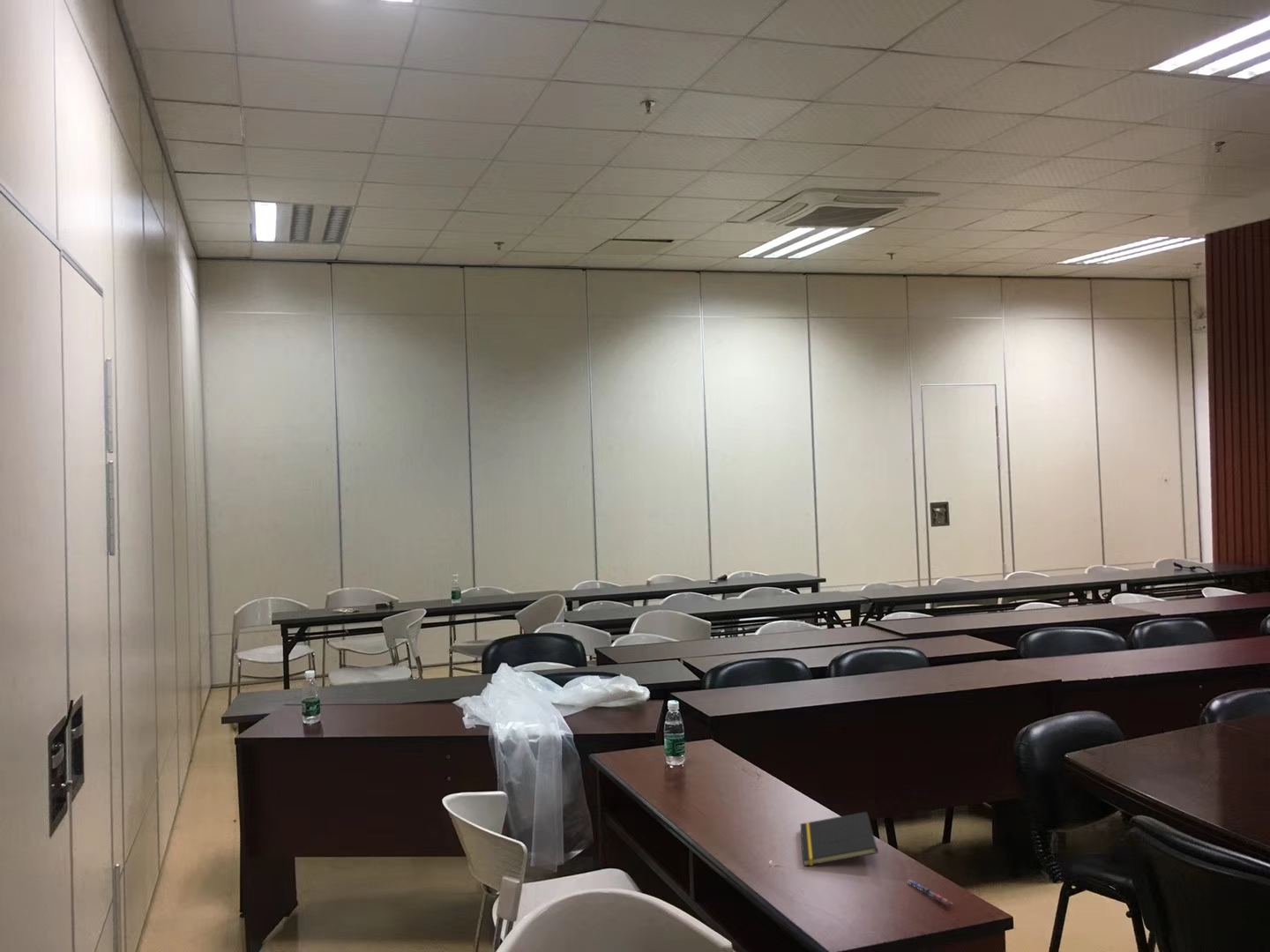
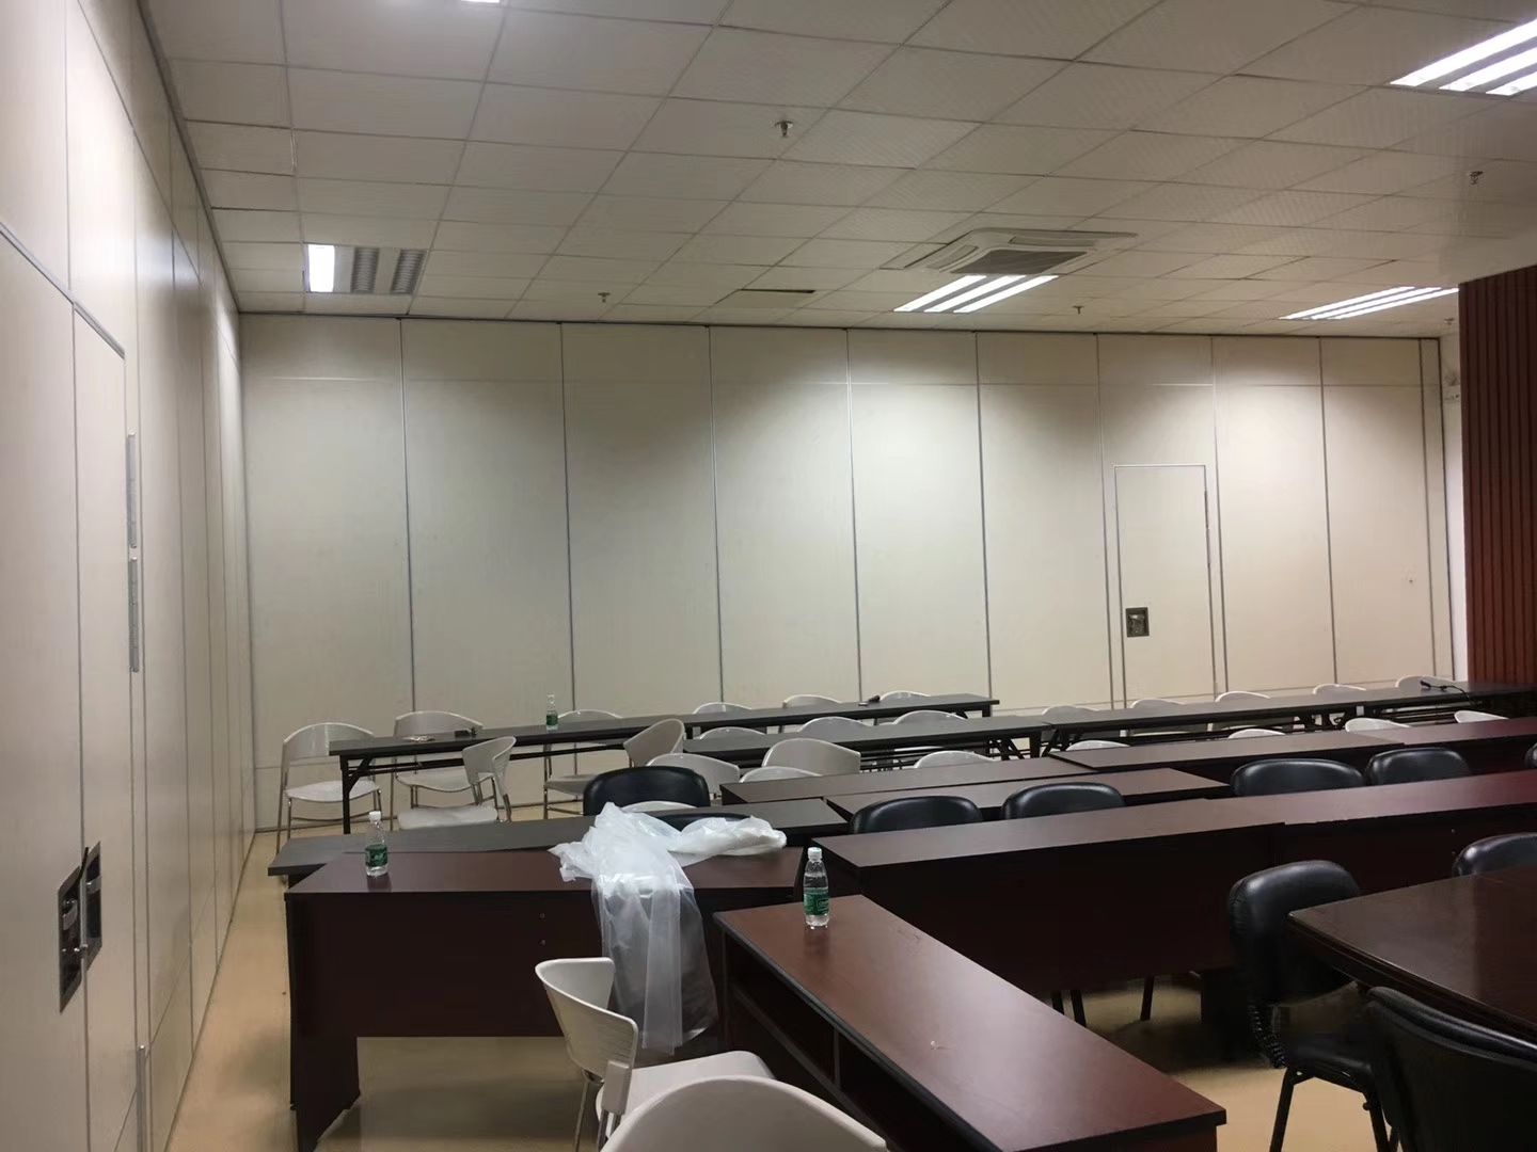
- notepad [800,811,878,867]
- pen [906,879,953,907]
